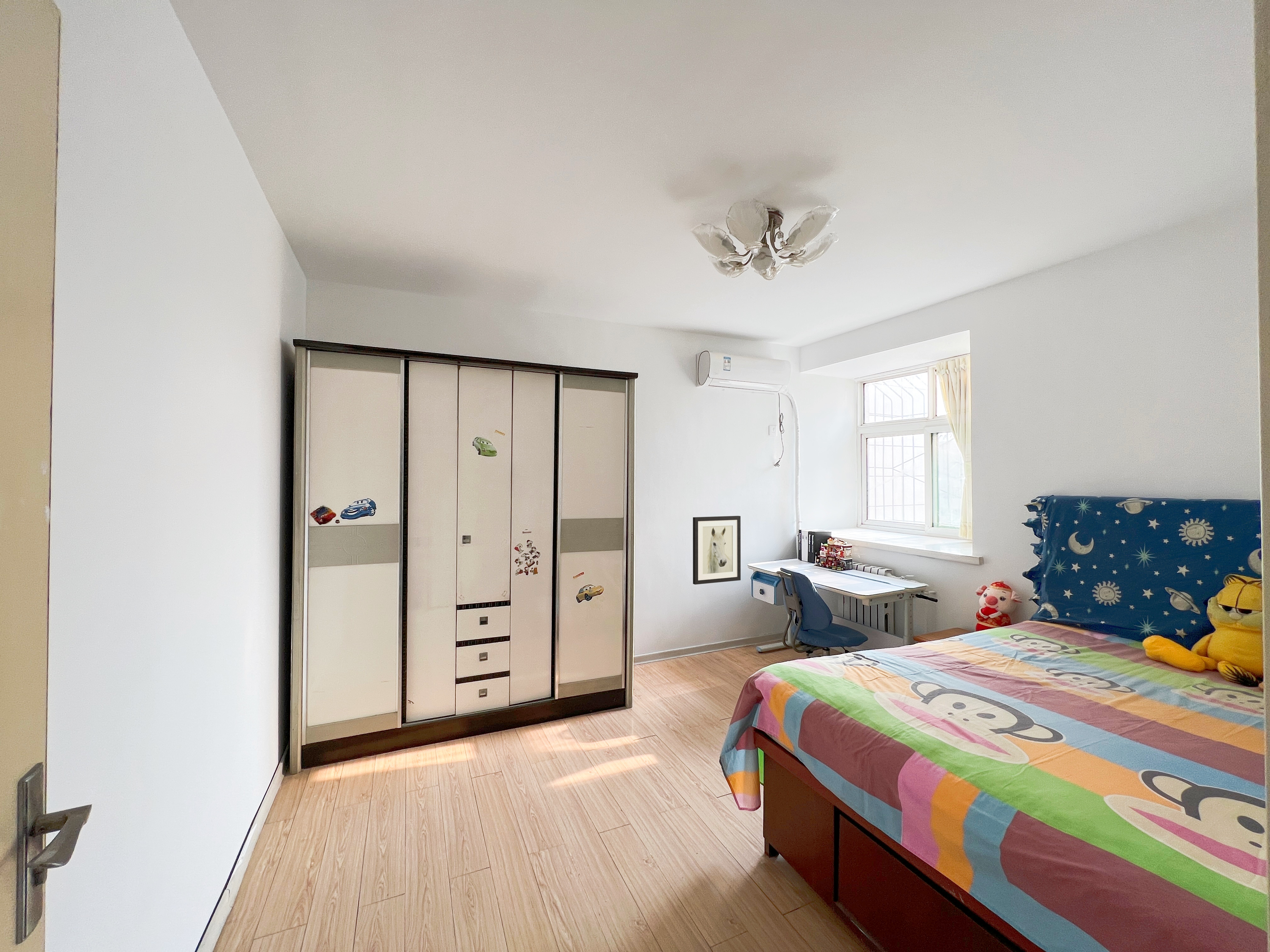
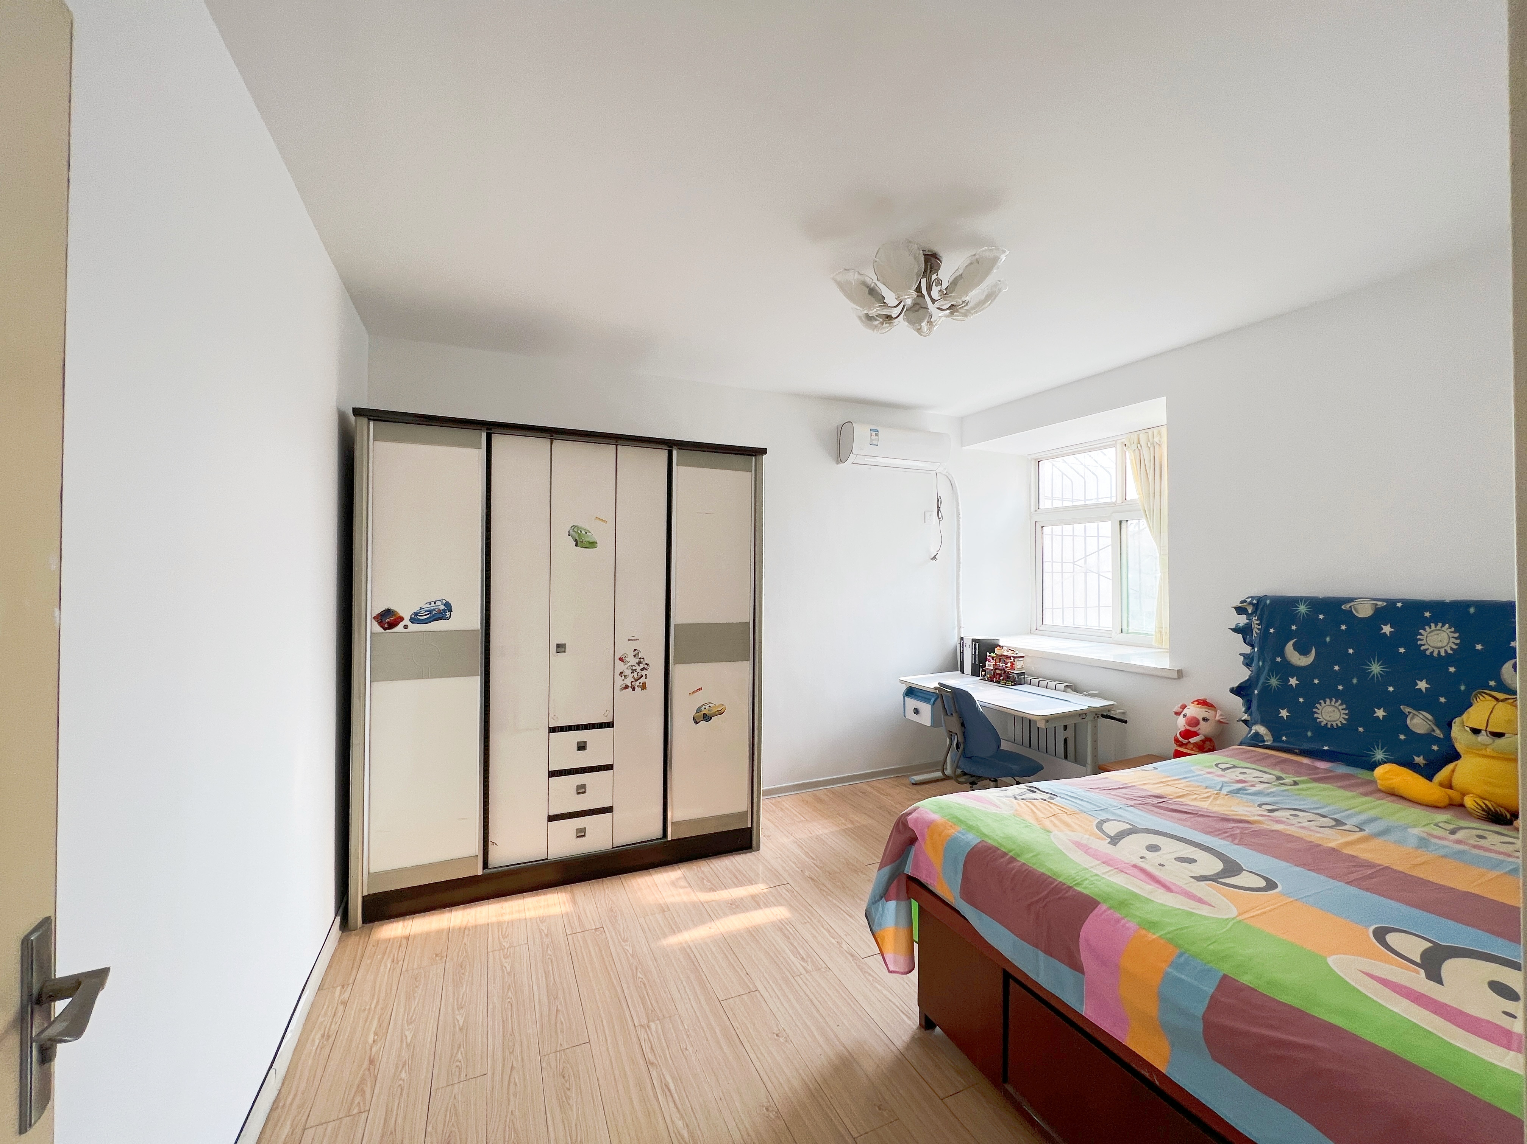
- wall art [693,516,741,585]
